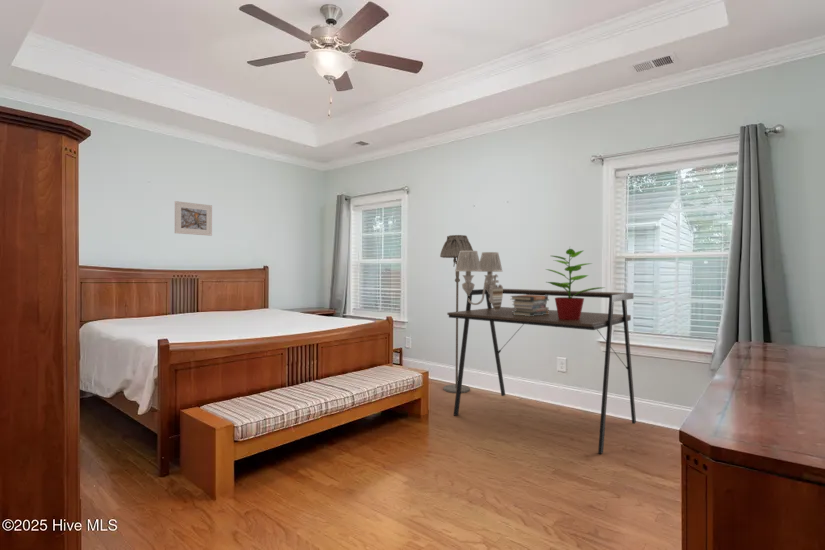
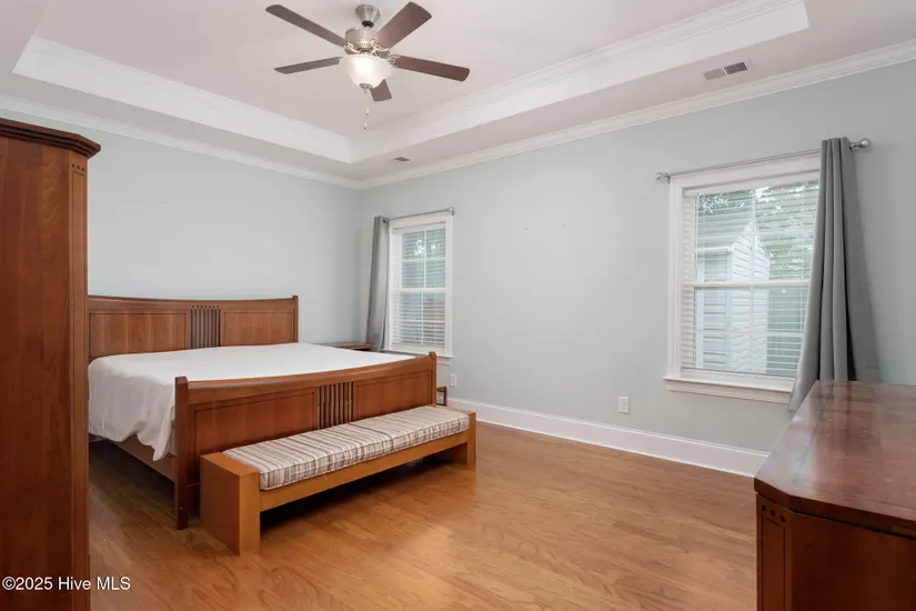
- wall sconce [454,250,504,311]
- floor lamp [439,234,474,394]
- desk [446,288,637,455]
- potted plant [545,247,605,320]
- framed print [174,200,213,237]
- book stack [509,294,550,316]
